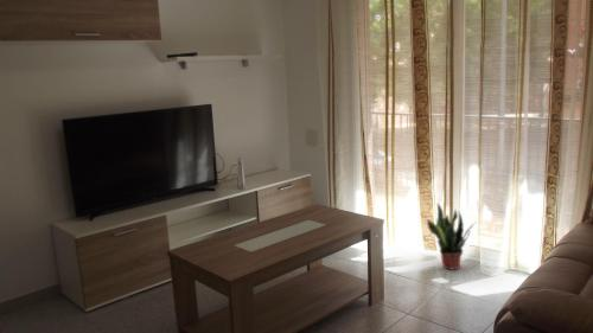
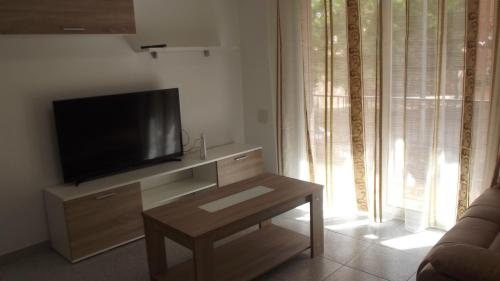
- potted plant [426,203,476,271]
